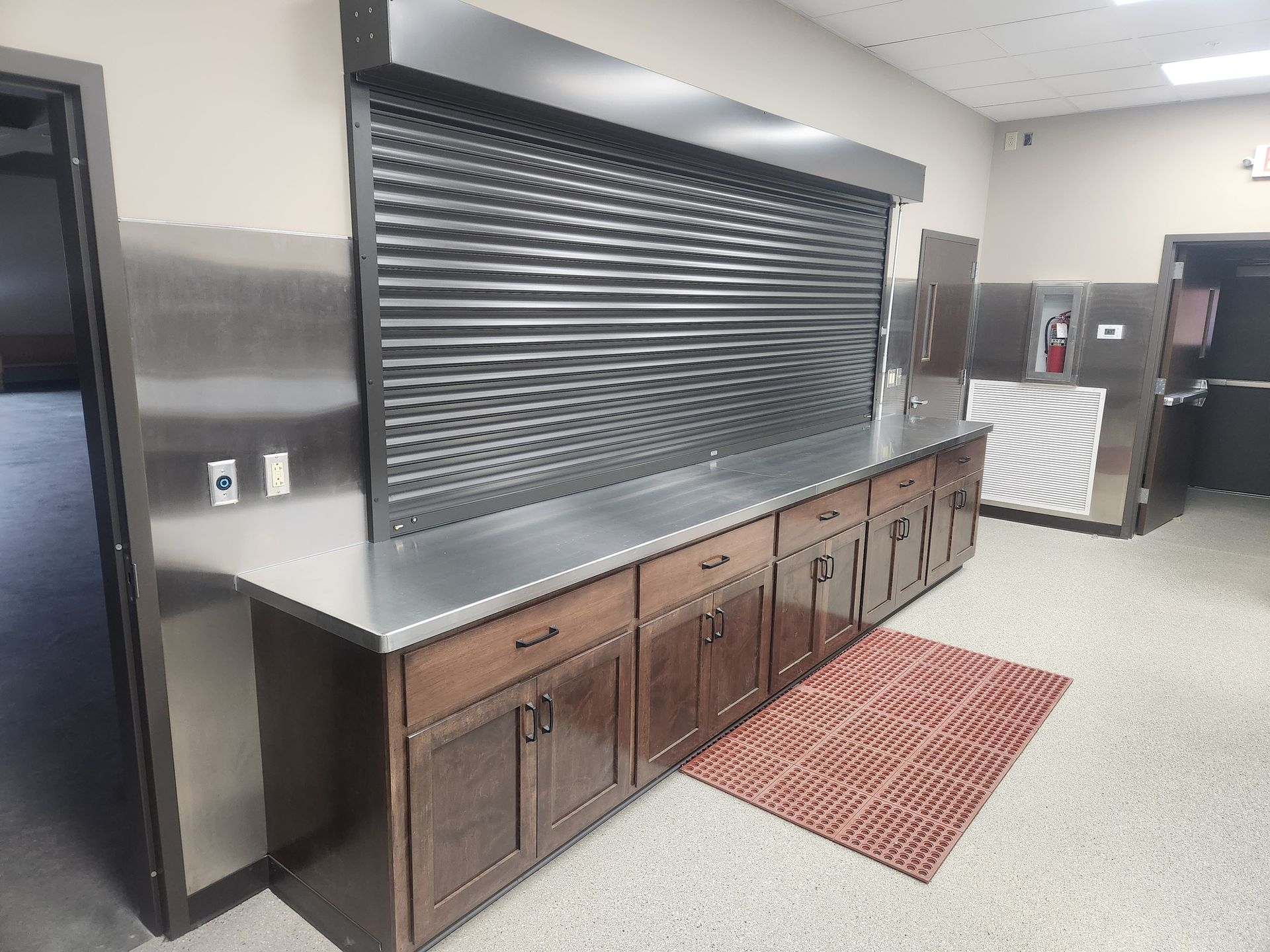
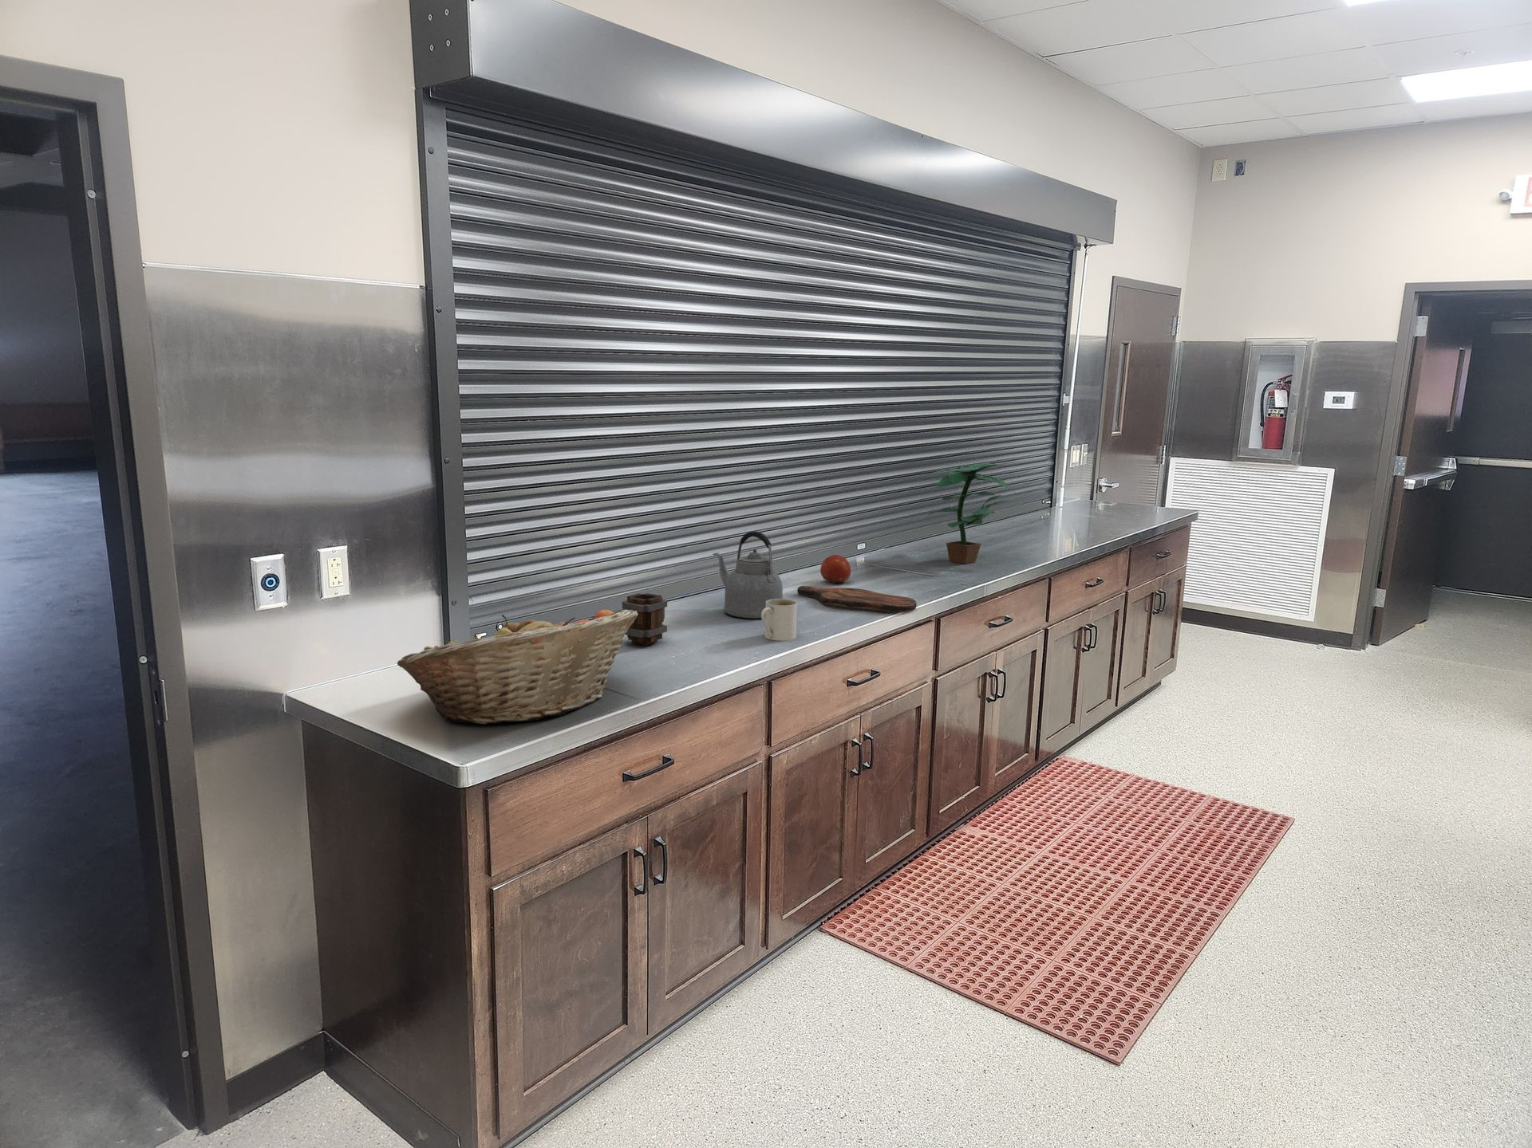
+ fruit basket [397,609,638,725]
+ potted plant [924,462,1022,564]
+ cutting board [796,585,918,613]
+ mug [760,598,797,642]
+ mug [621,592,668,646]
+ fruit [819,554,852,584]
+ kettle [712,531,784,620]
